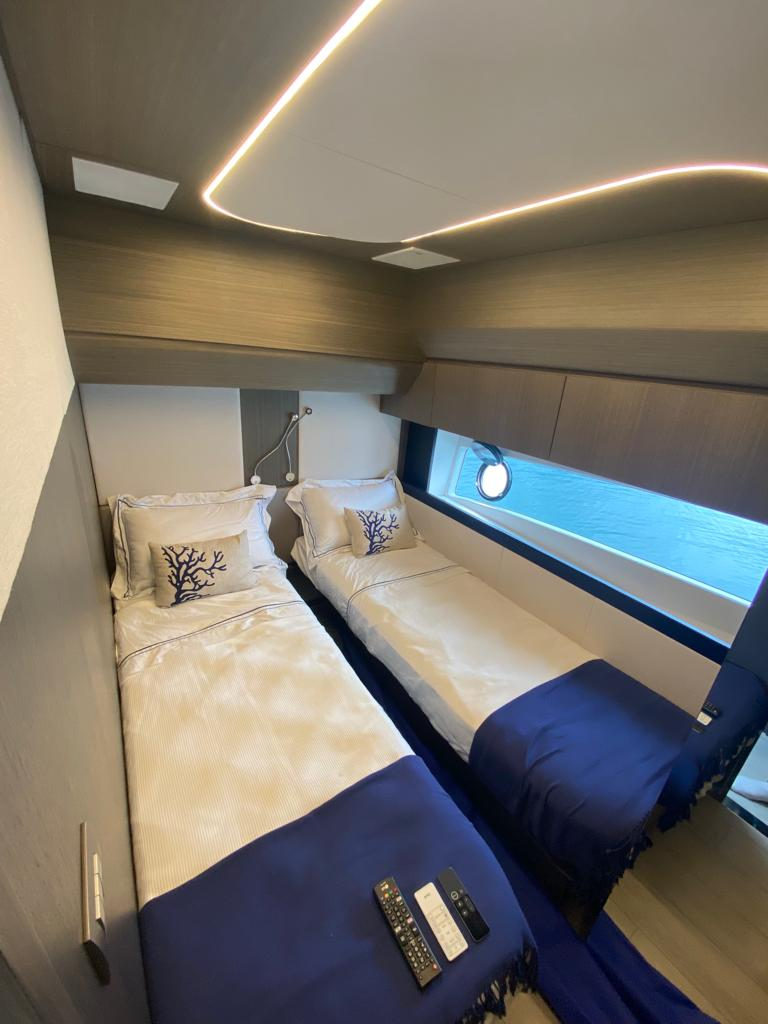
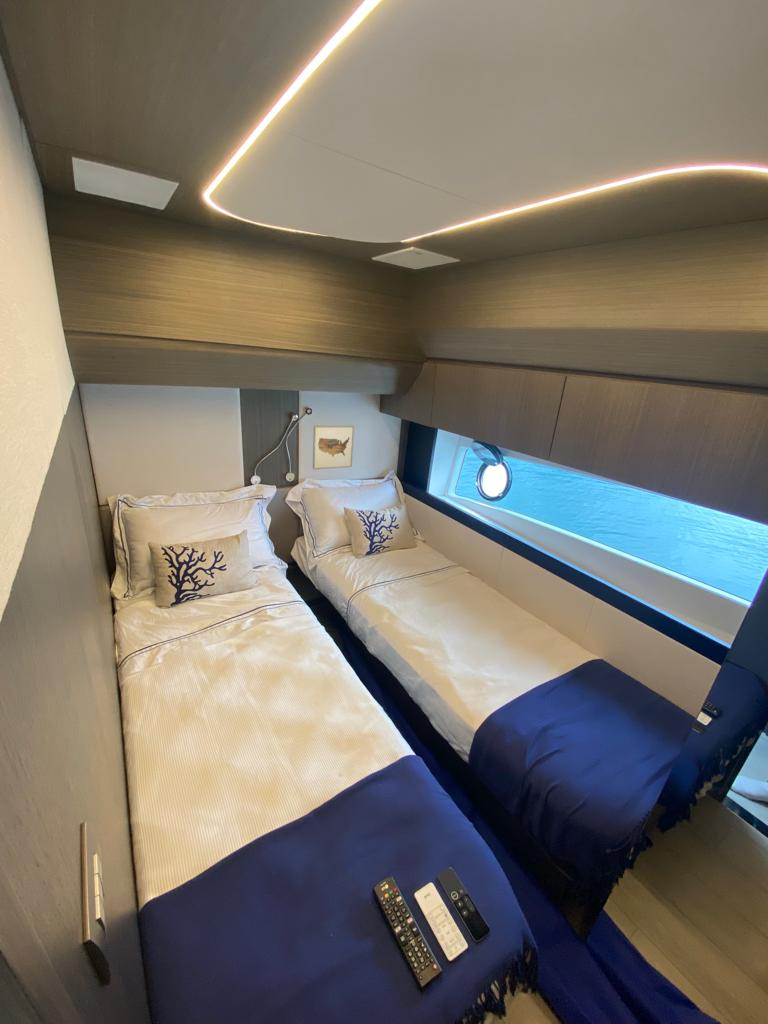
+ wall art [312,424,355,470]
